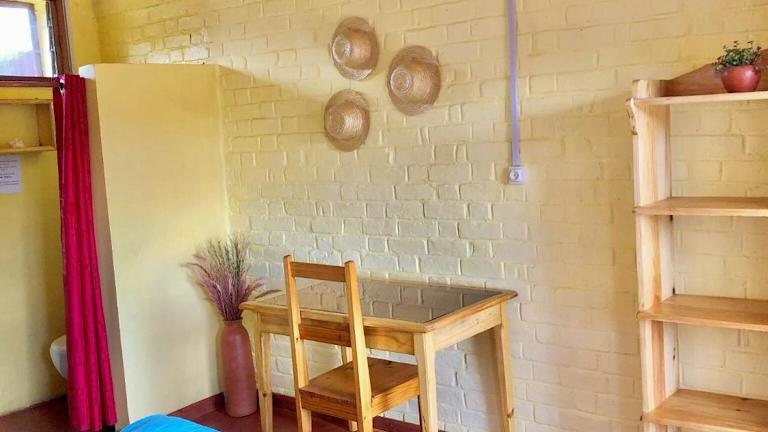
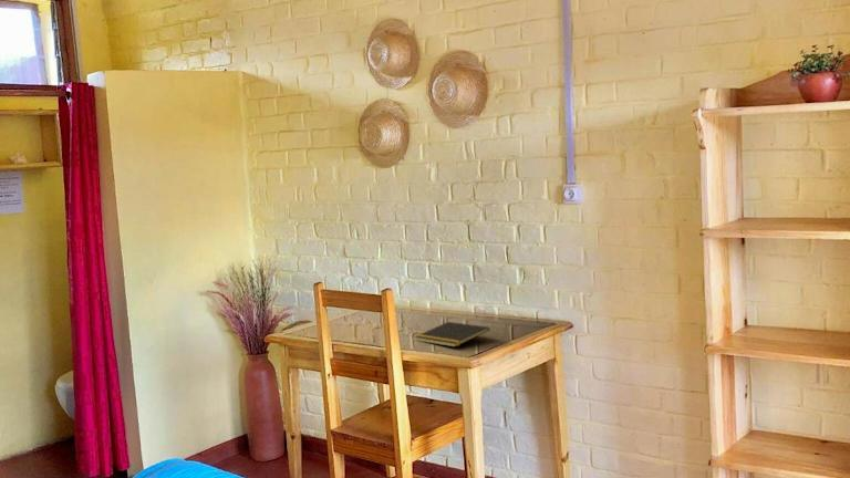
+ notepad [413,321,490,349]
